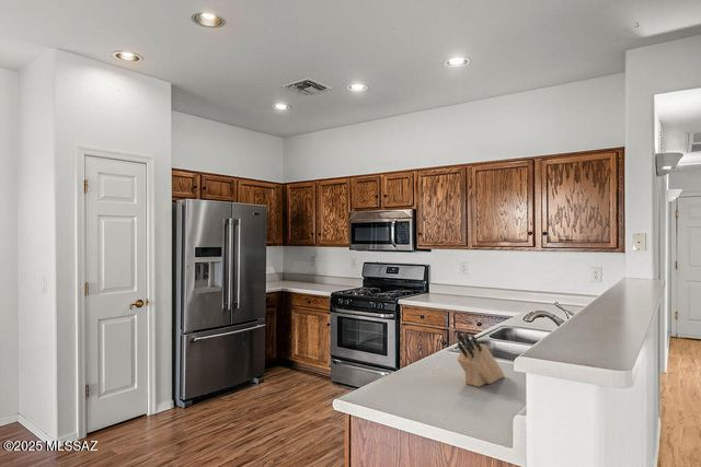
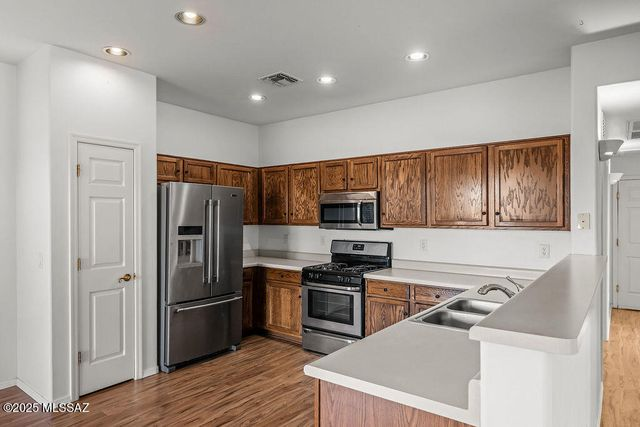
- knife block [456,330,506,388]
